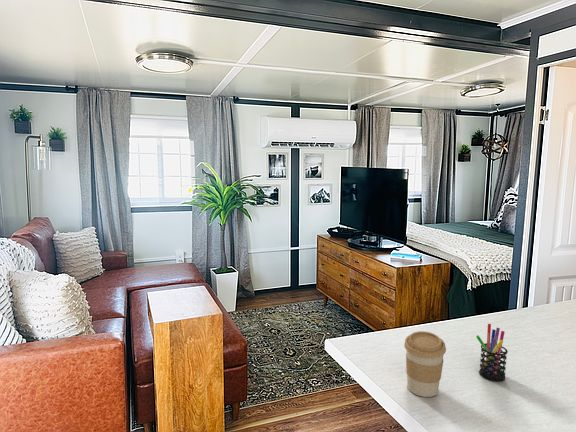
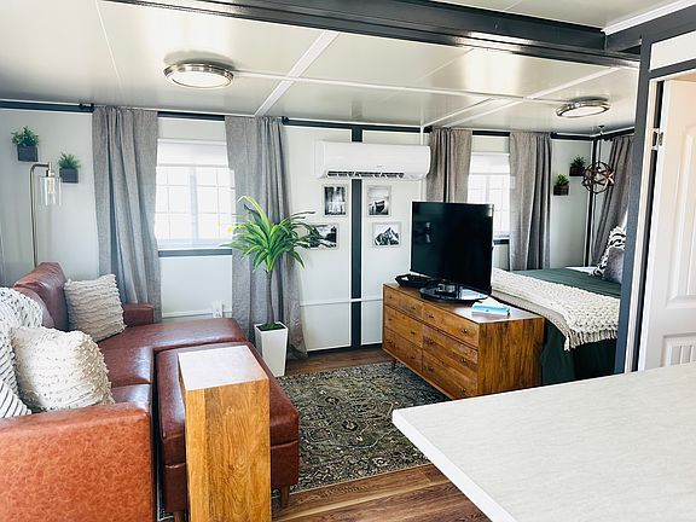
- pen holder [475,323,509,382]
- coffee cup [403,330,447,398]
